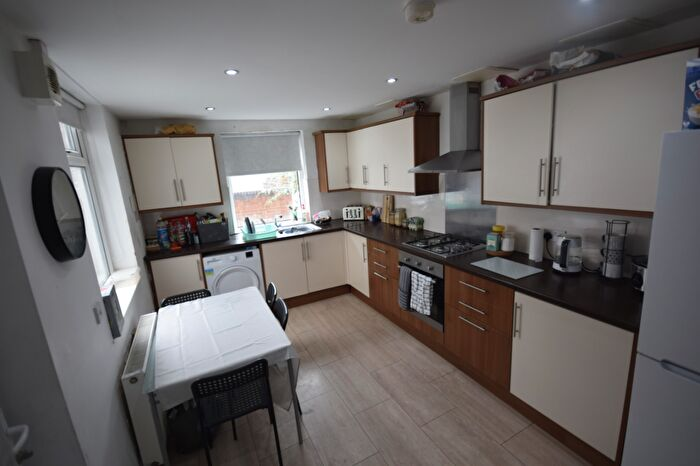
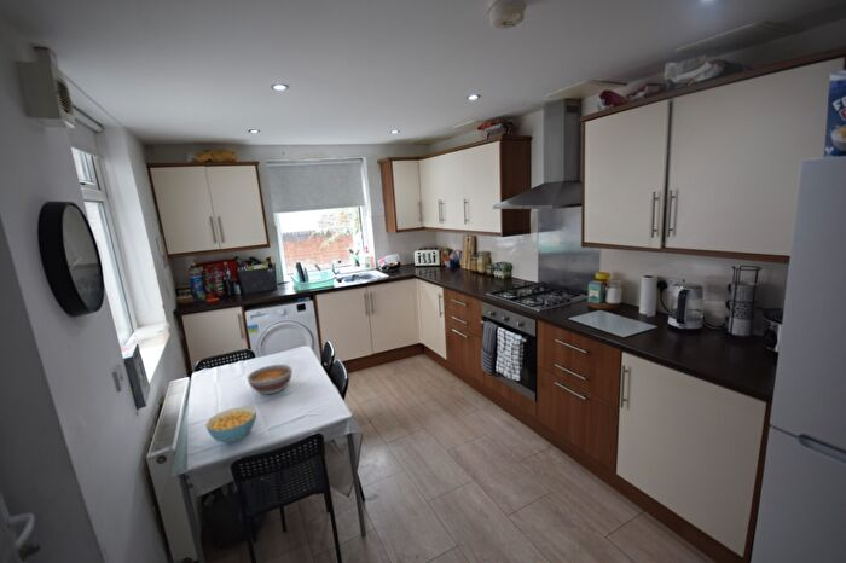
+ cereal bowl [204,406,257,443]
+ bowl [247,364,294,395]
